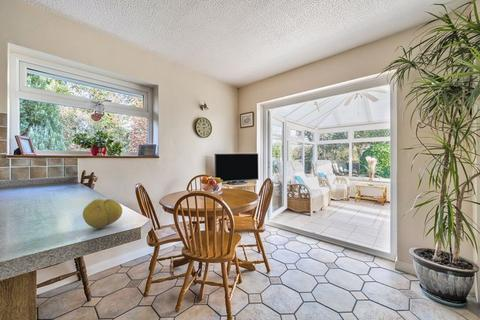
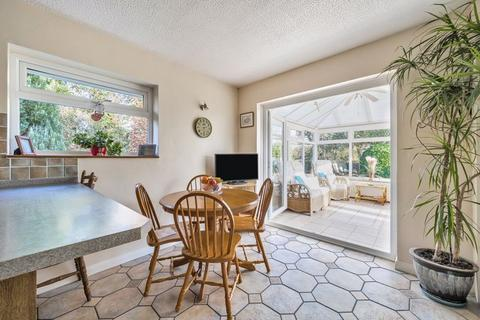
- fruit [82,198,123,229]
